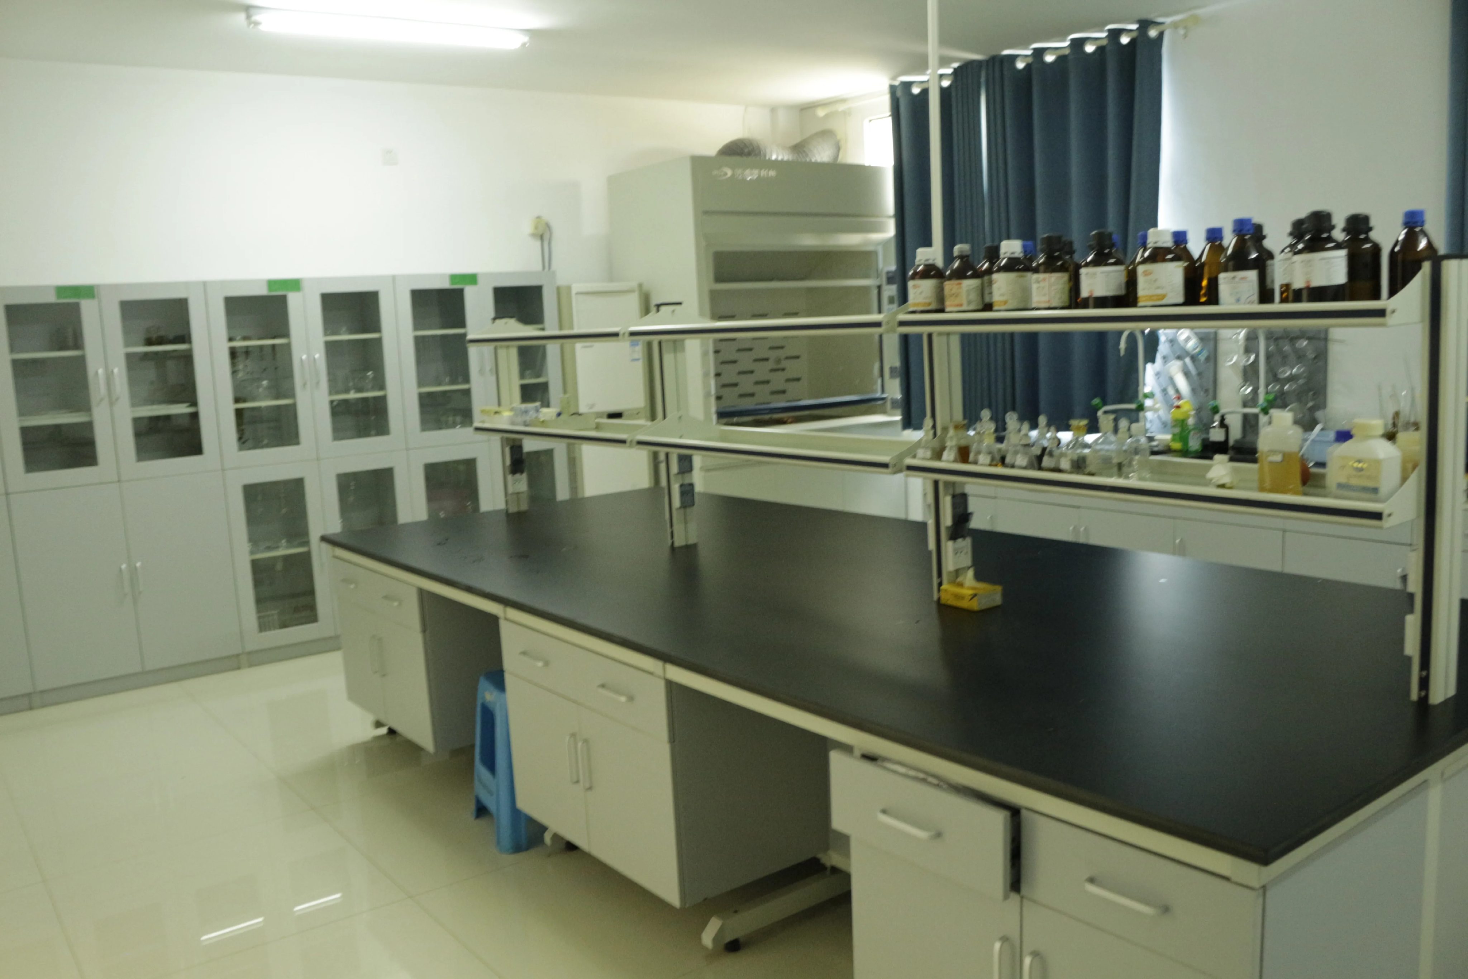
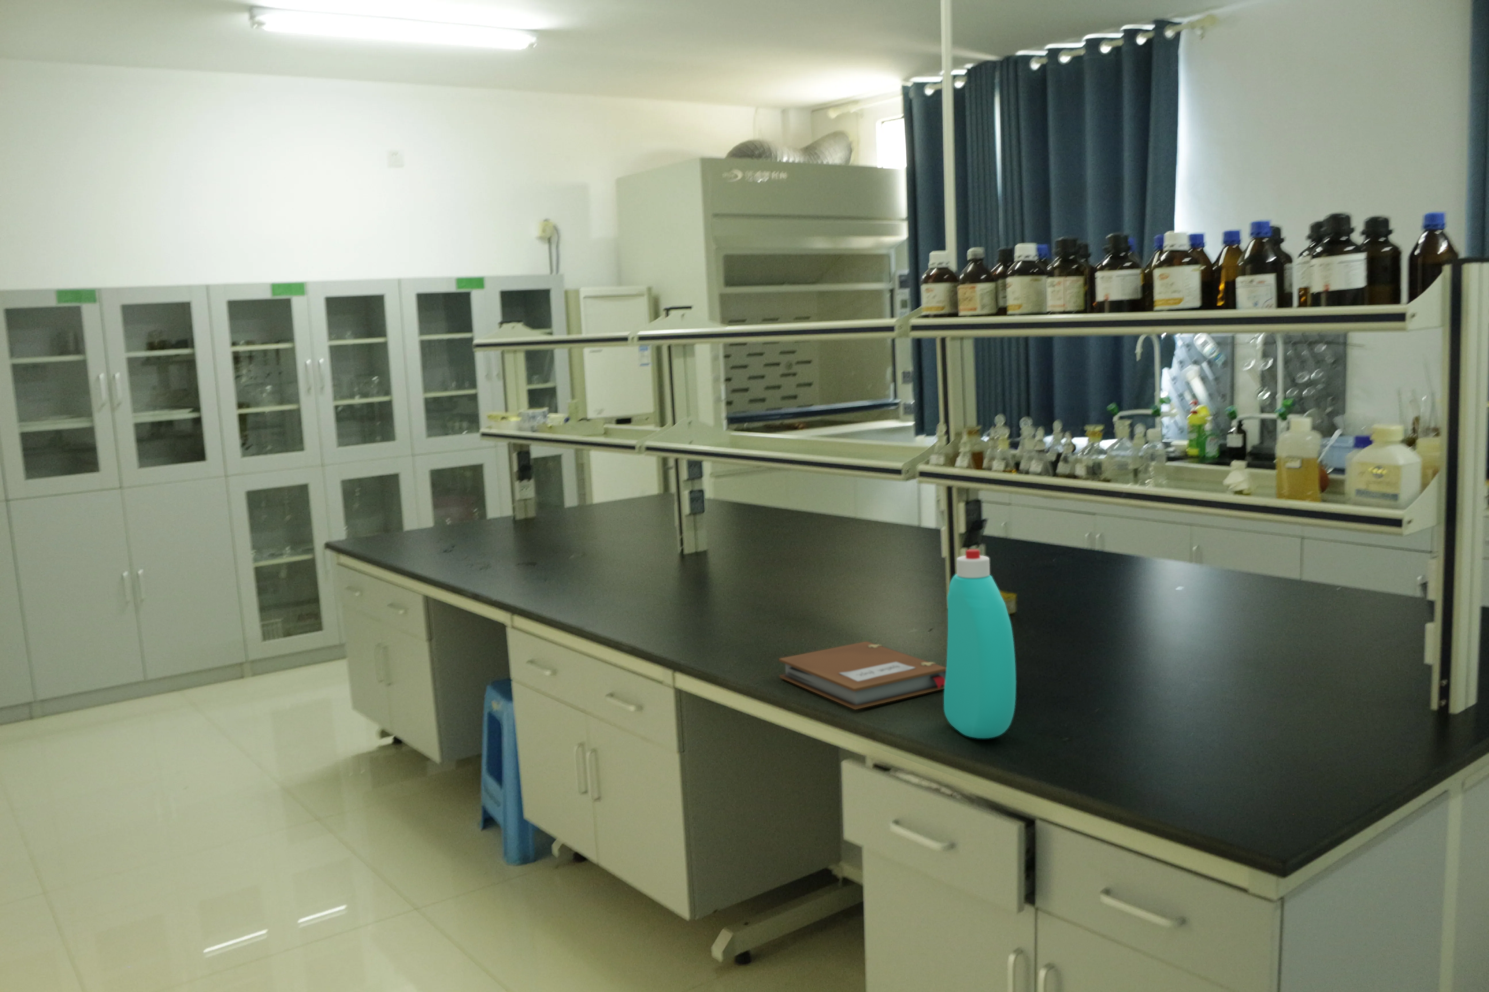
+ bottle [943,549,1016,738]
+ notebook [779,641,946,710]
